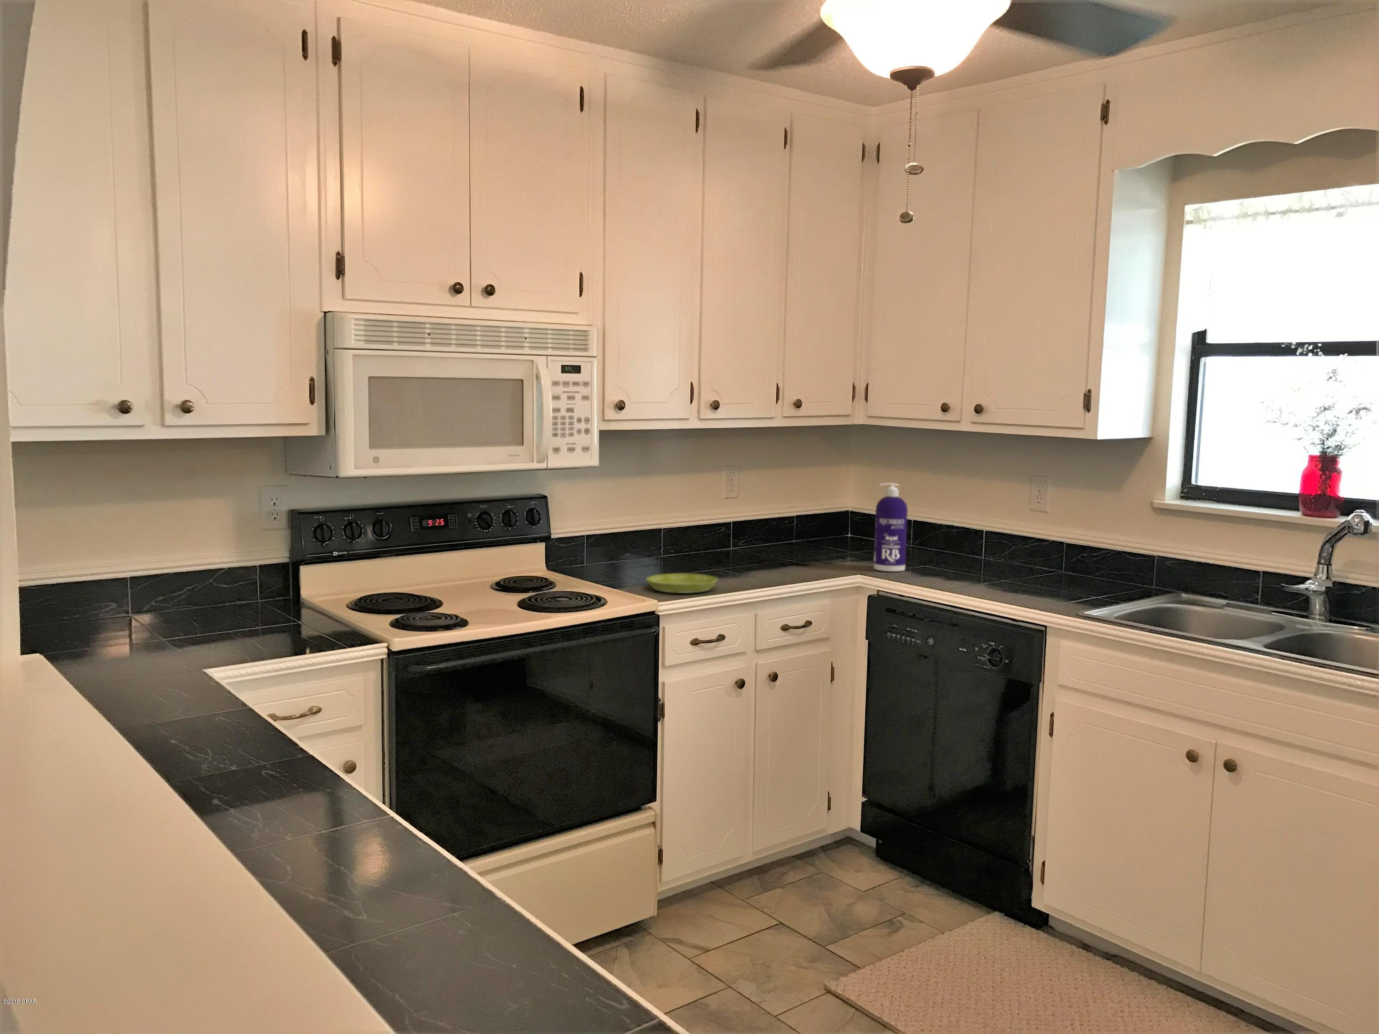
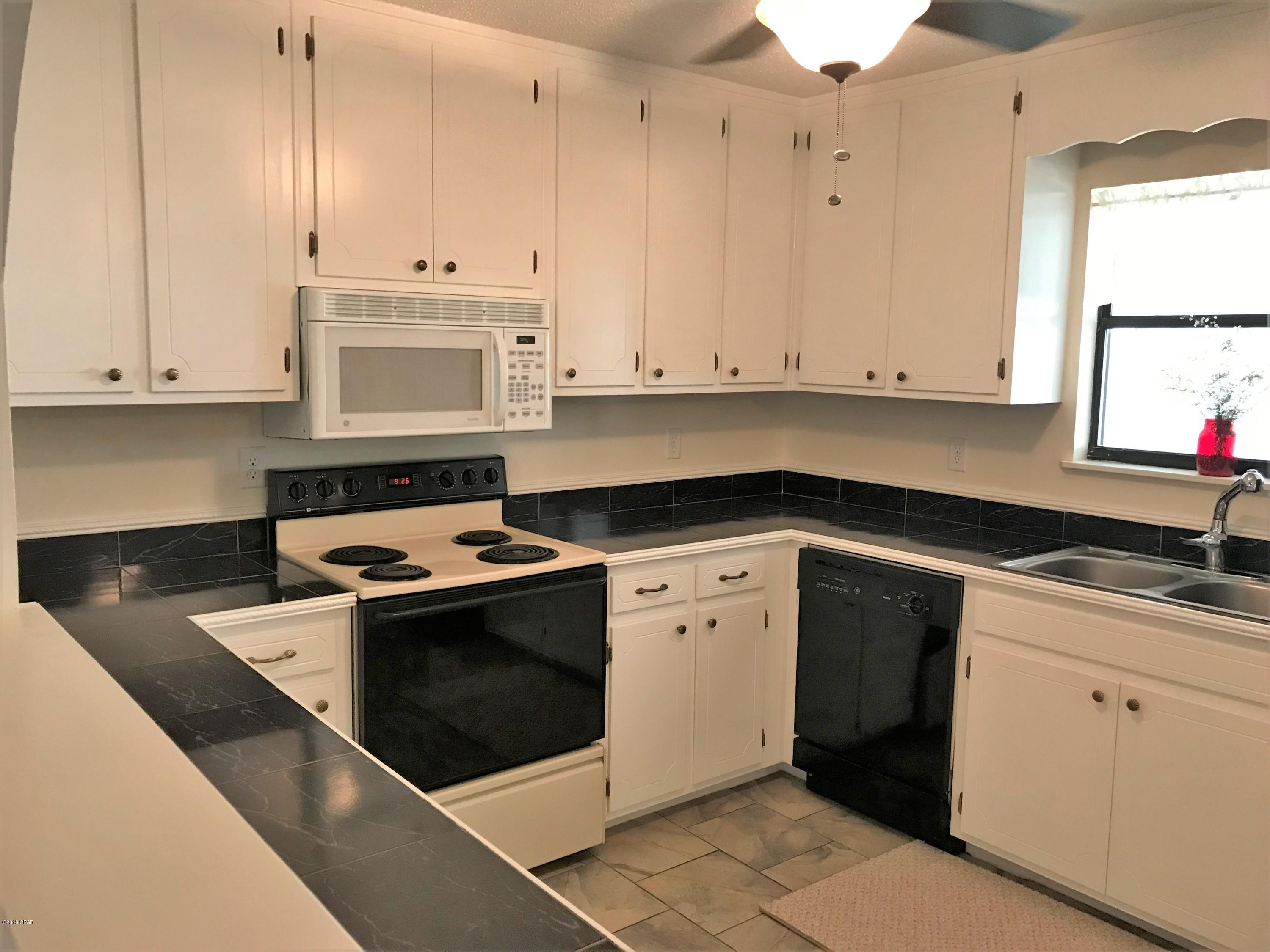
- spray bottle [873,482,909,571]
- saucer [646,573,719,594]
